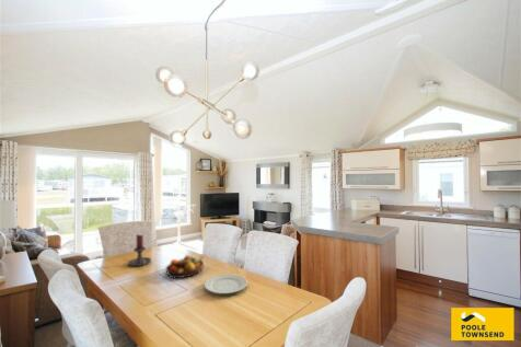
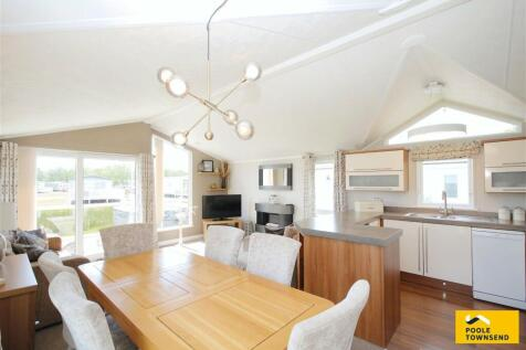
- candle holder [127,233,152,267]
- fruit bowl [164,253,207,279]
- chinaware [204,274,248,294]
